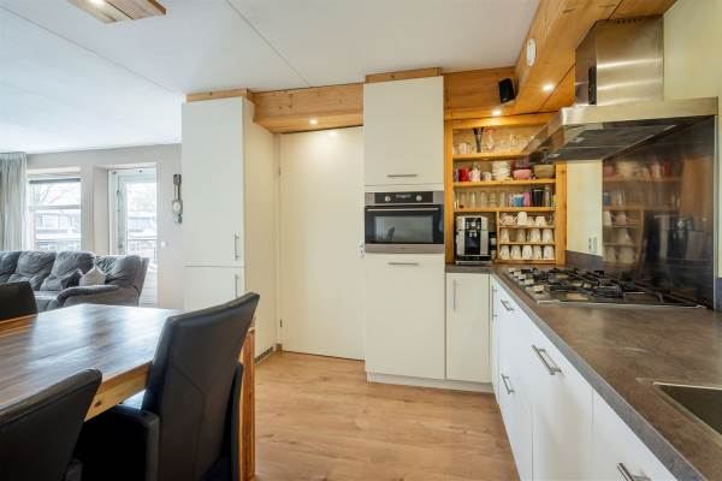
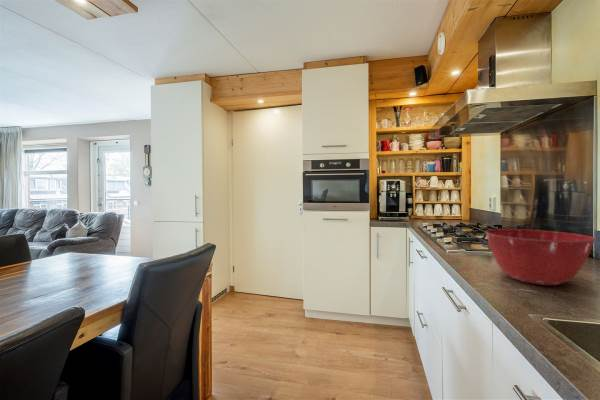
+ mixing bowl [484,228,597,286]
